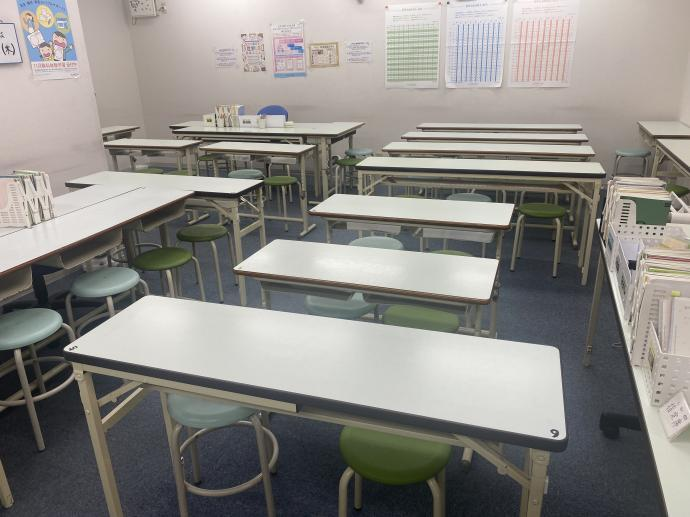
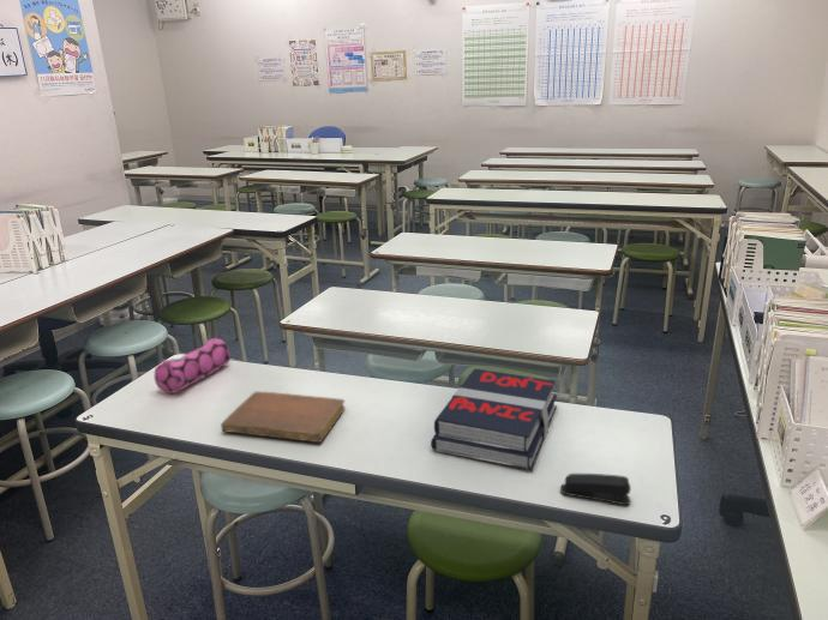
+ pencil case [154,337,232,395]
+ stapler [559,472,632,506]
+ notebook [220,391,347,444]
+ book [430,368,558,471]
